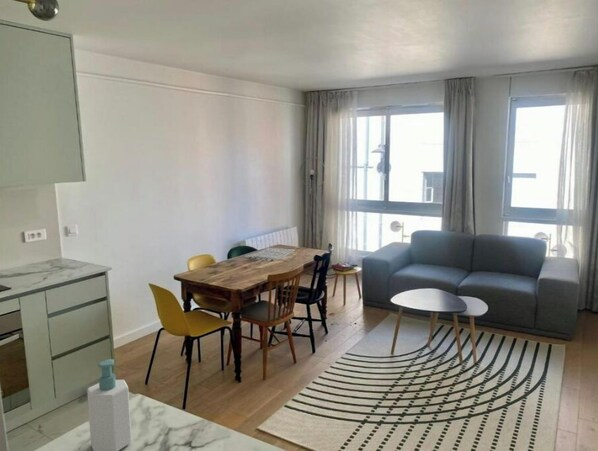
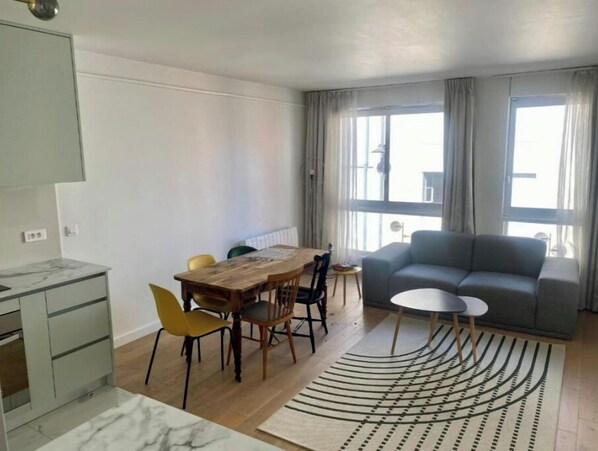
- soap bottle [86,358,133,451]
